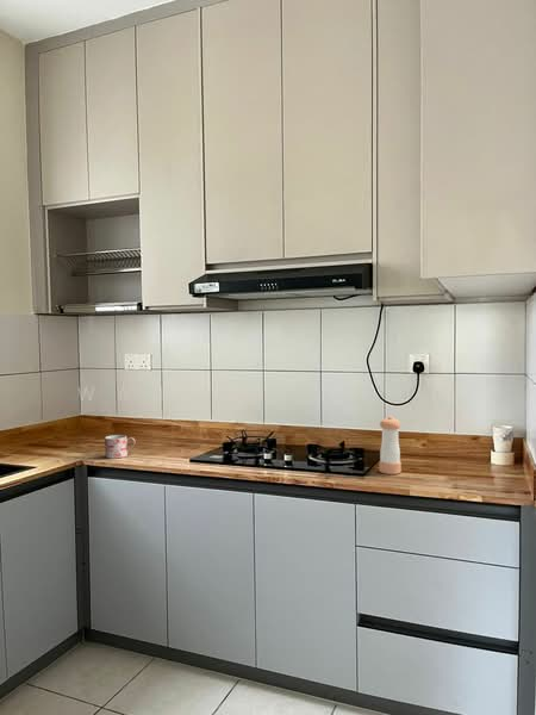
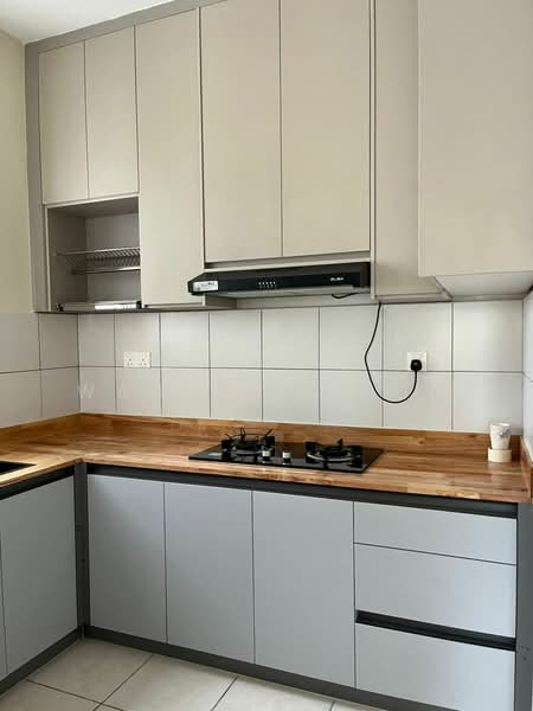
- pepper shaker [379,416,403,475]
- mug [104,434,137,460]
